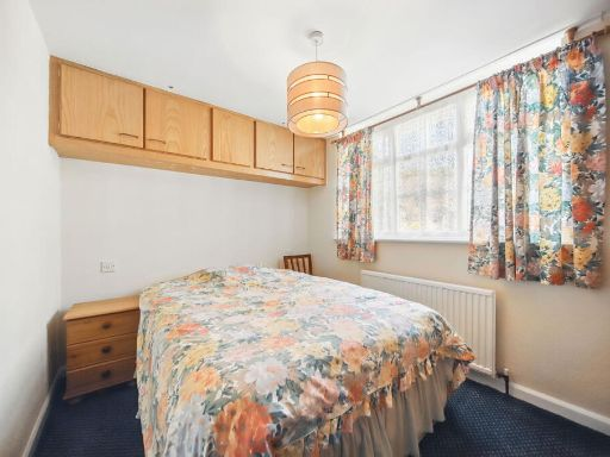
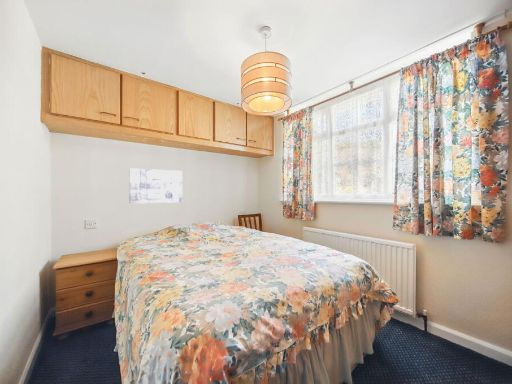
+ wall art [128,167,183,205]
